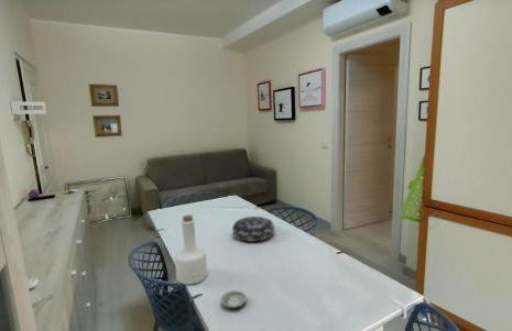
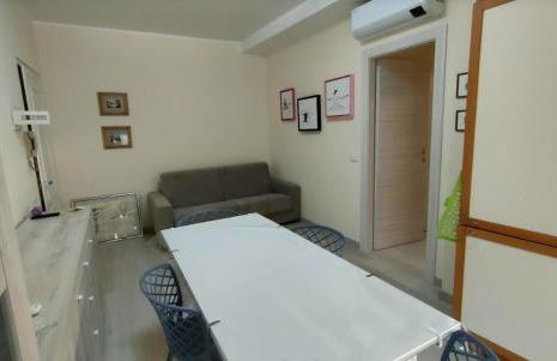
- saucer [220,289,248,309]
- decorative bowl [231,216,275,243]
- bottle [174,214,208,286]
